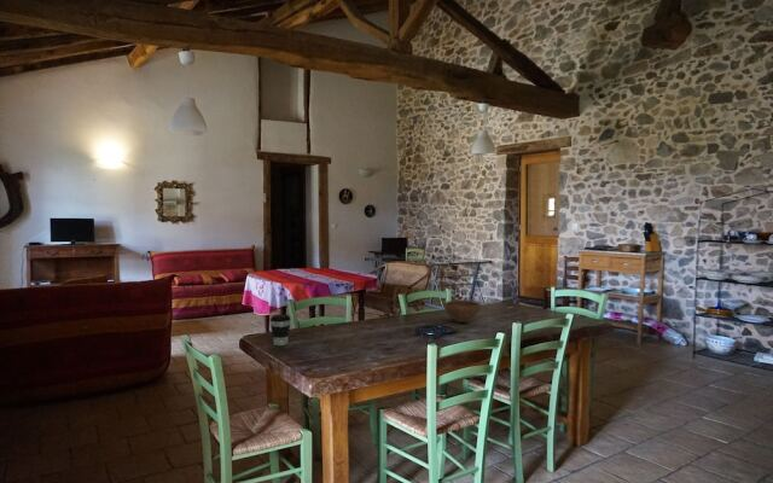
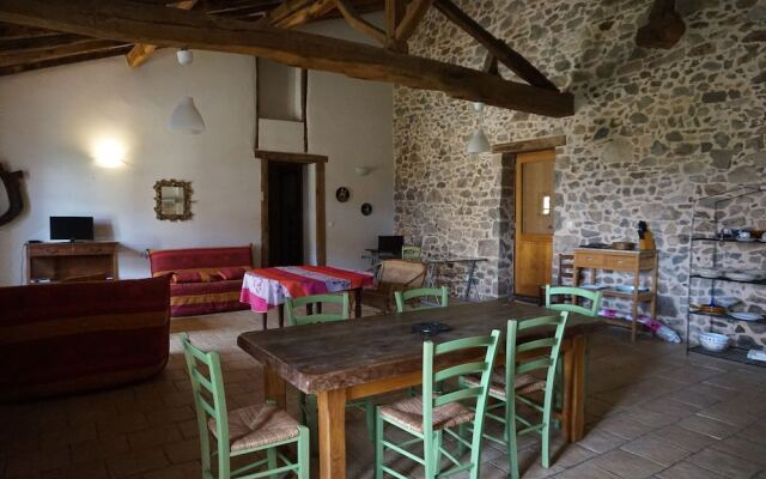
- bowl [443,299,482,324]
- coffee cup [269,313,292,347]
